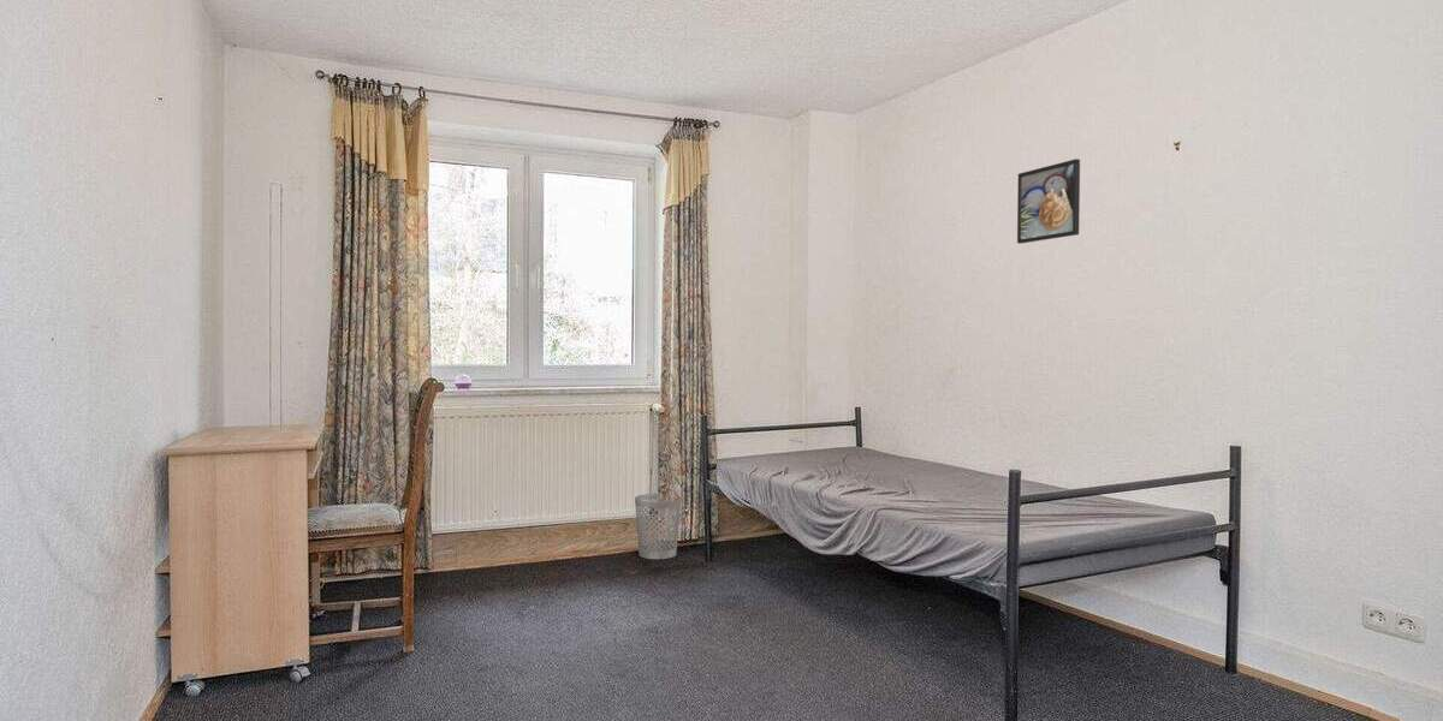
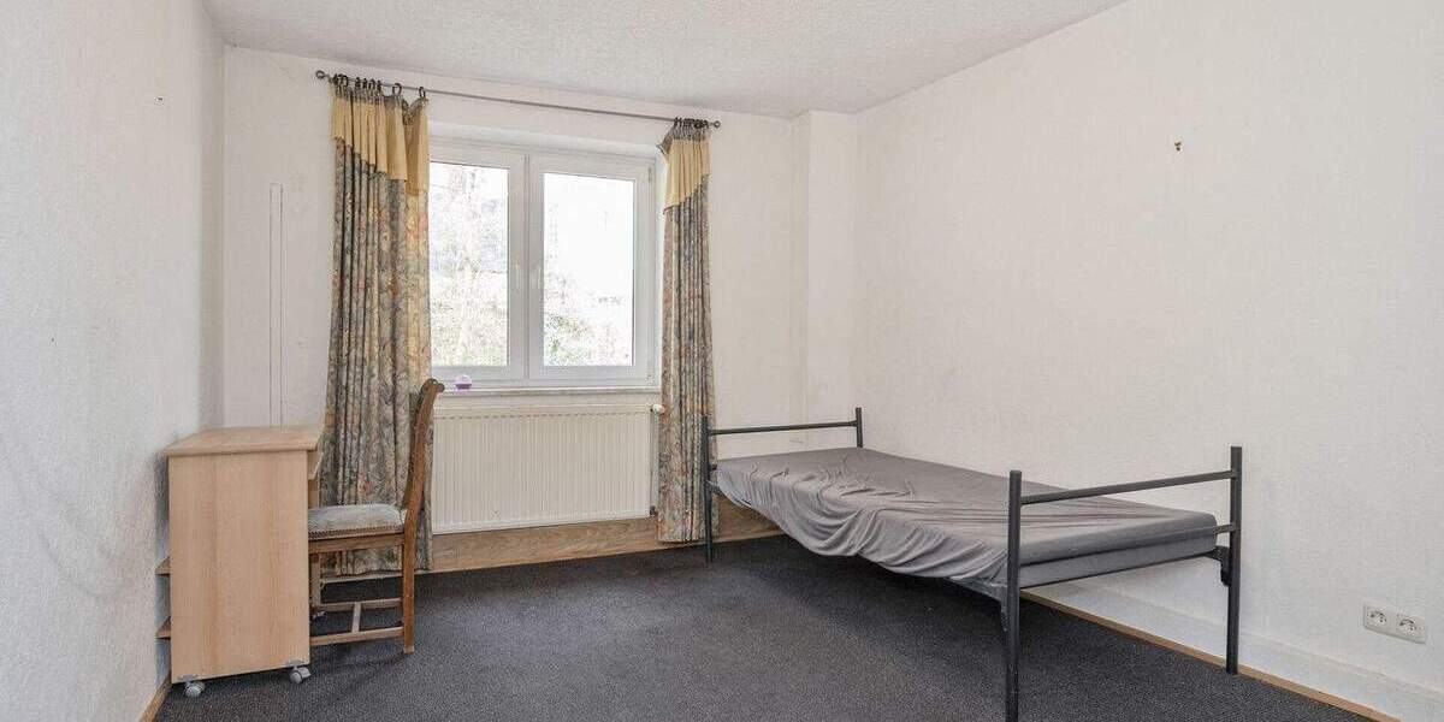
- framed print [1016,157,1081,245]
- wastebasket [634,493,682,560]
